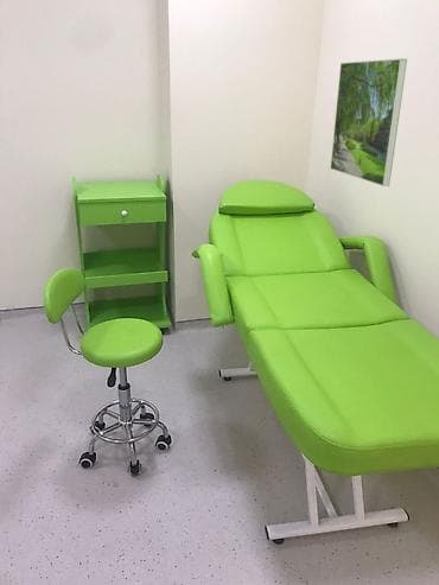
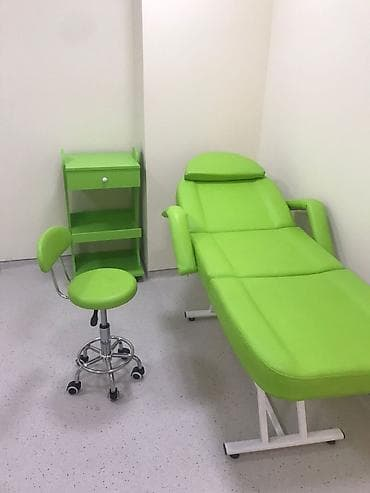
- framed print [330,58,408,187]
